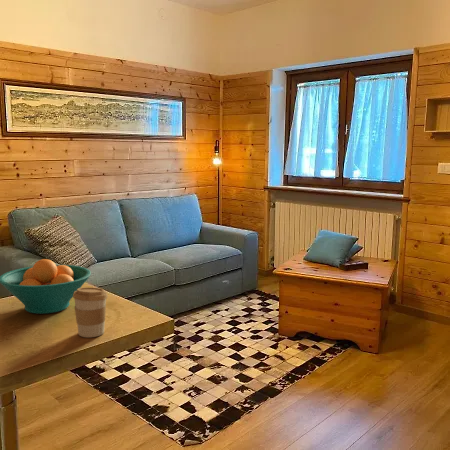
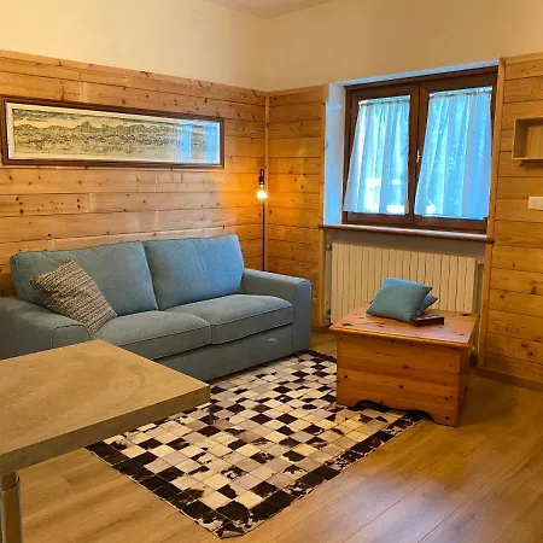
- fruit bowl [0,258,92,315]
- coffee cup [72,286,109,338]
